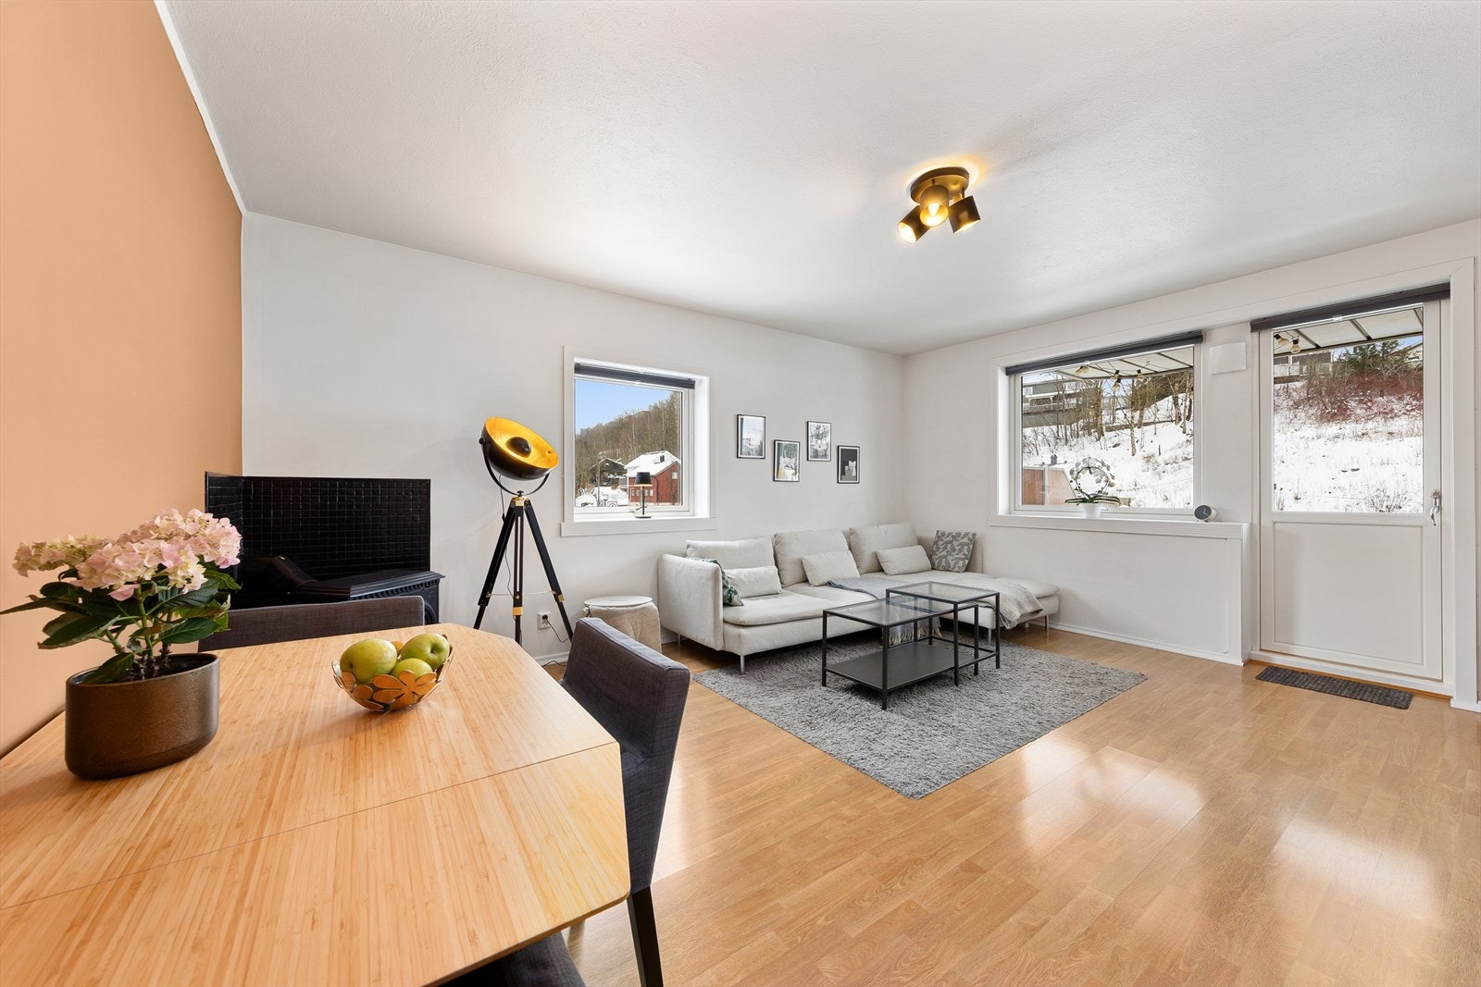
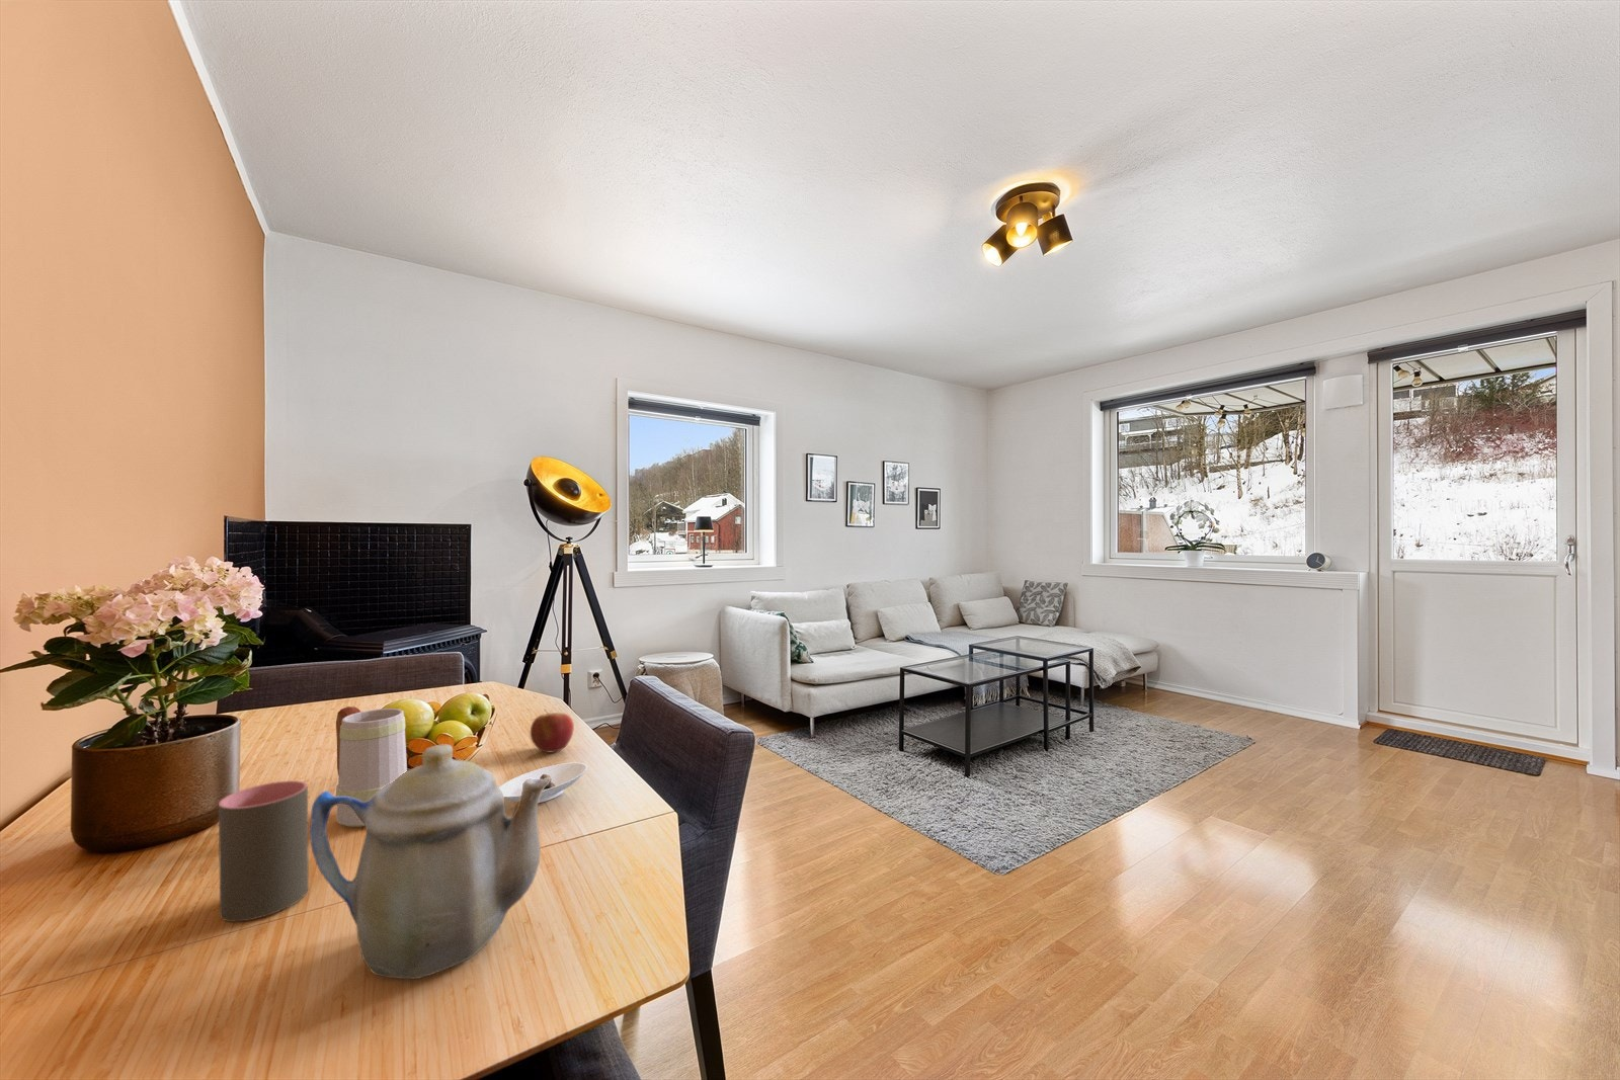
+ cup [218,780,310,923]
+ teapot [309,744,550,980]
+ mug [335,705,409,828]
+ saucer [498,762,588,804]
+ apple [529,709,575,753]
